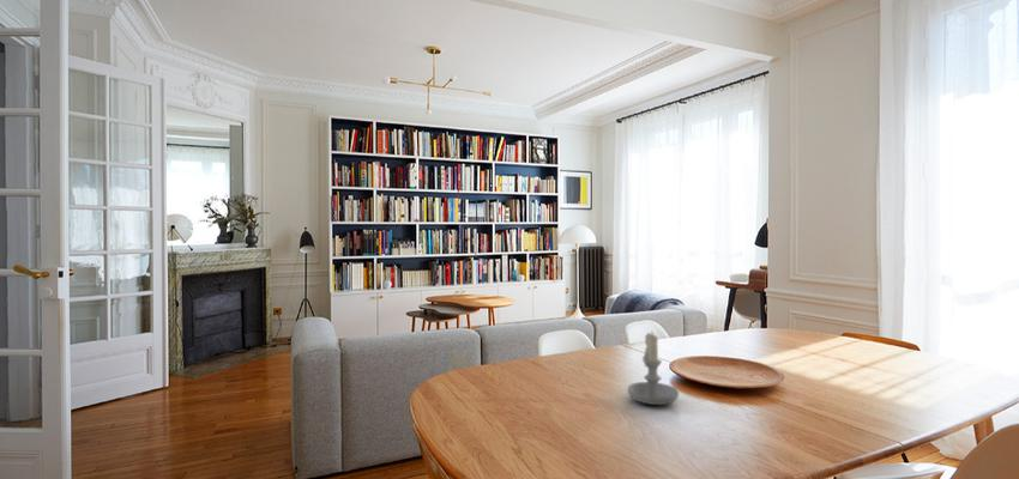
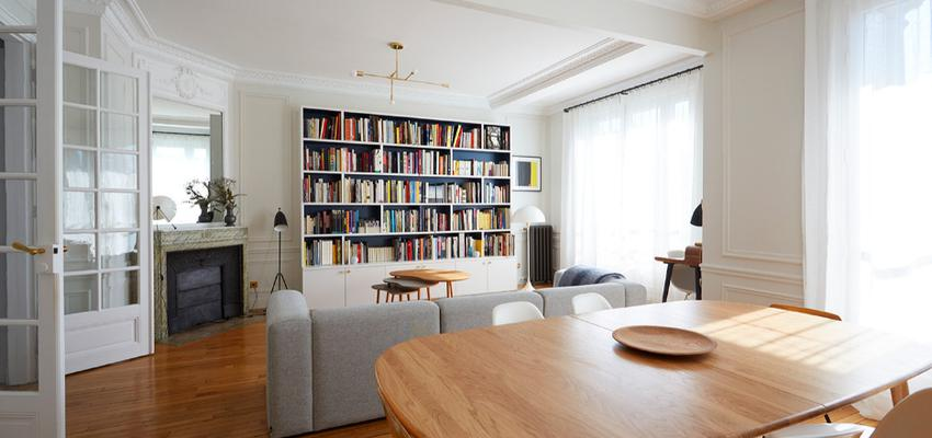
- candle [626,332,680,406]
